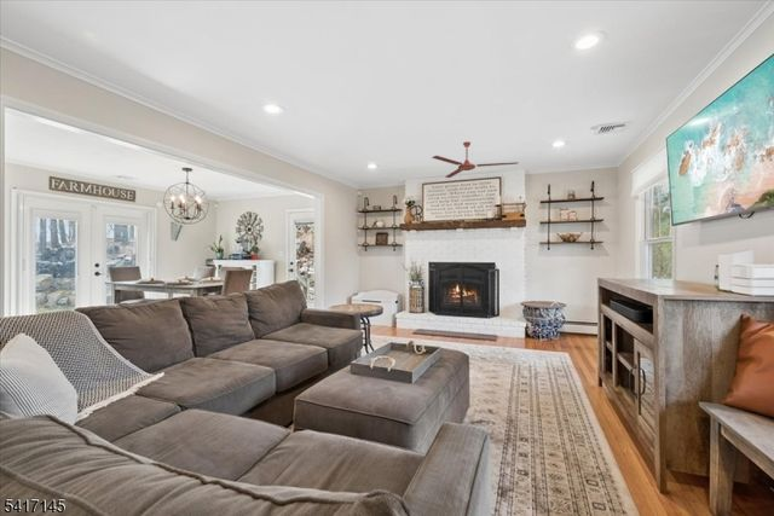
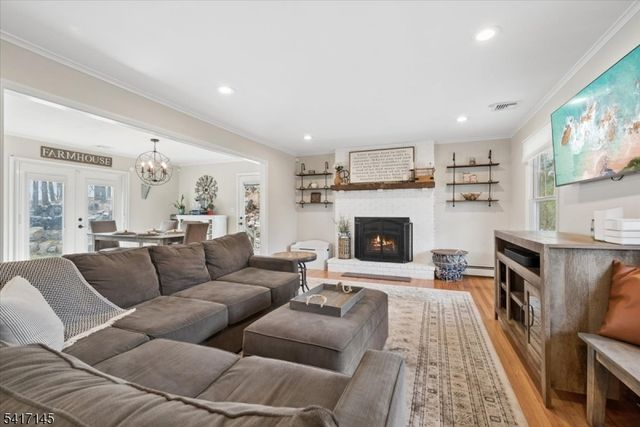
- ceiling fan [431,140,519,179]
